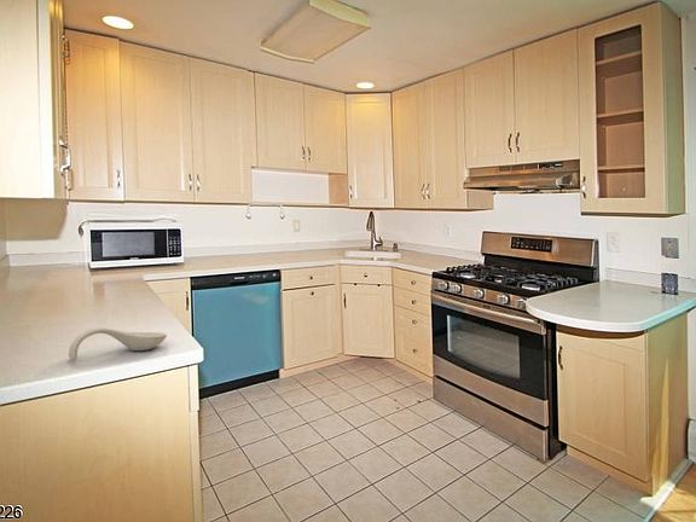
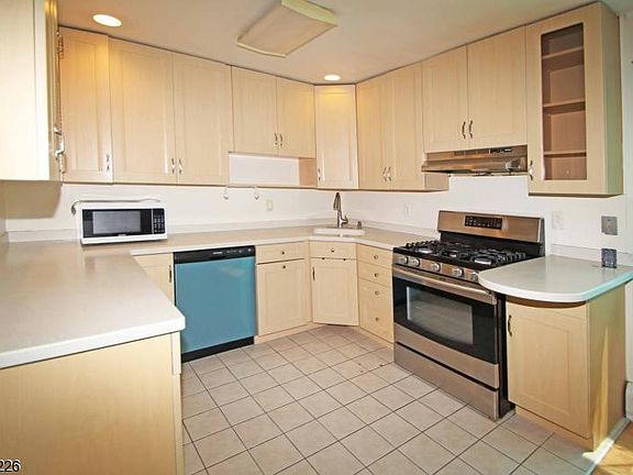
- spoon rest [68,326,168,361]
